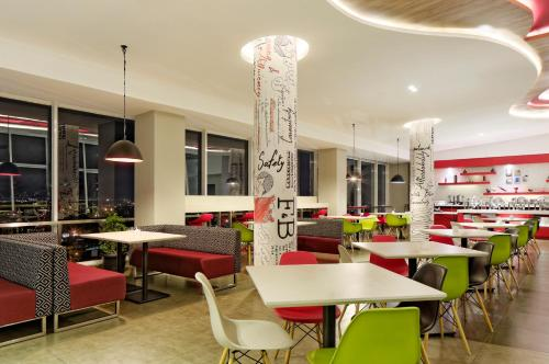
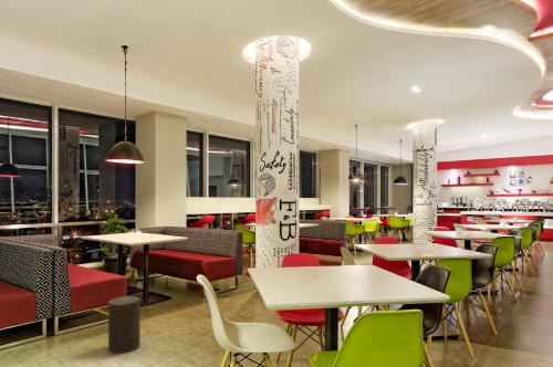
+ stool [107,295,142,355]
